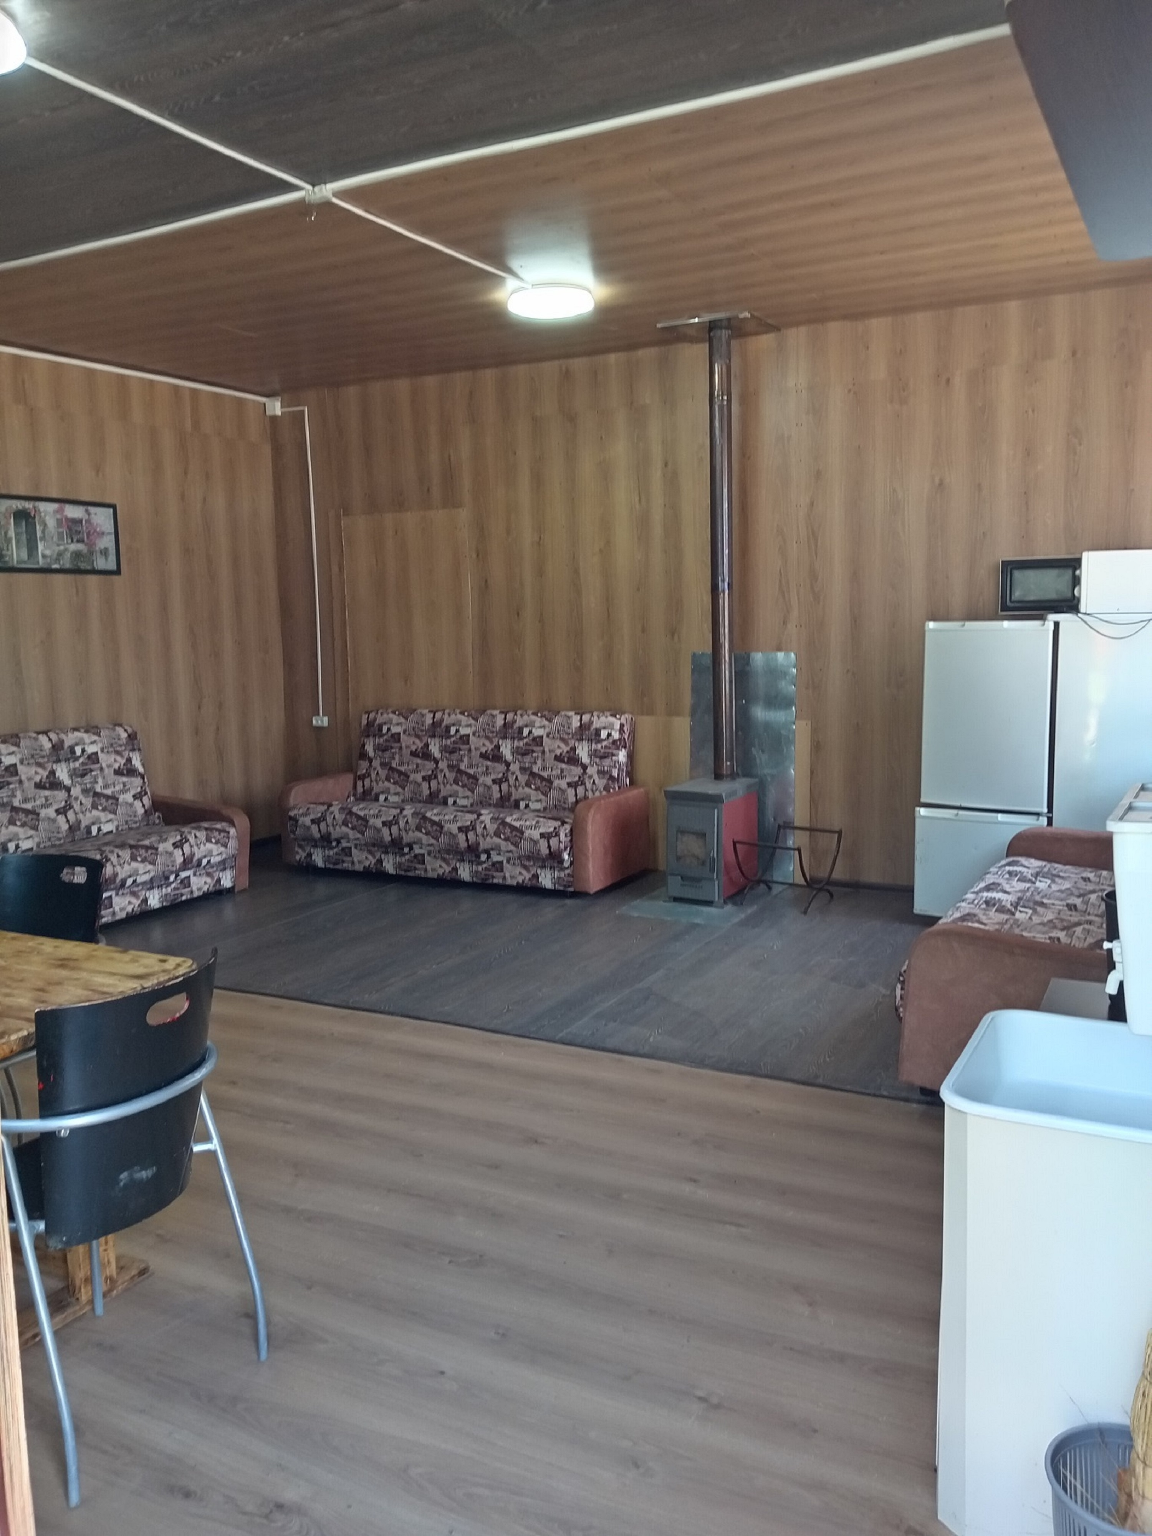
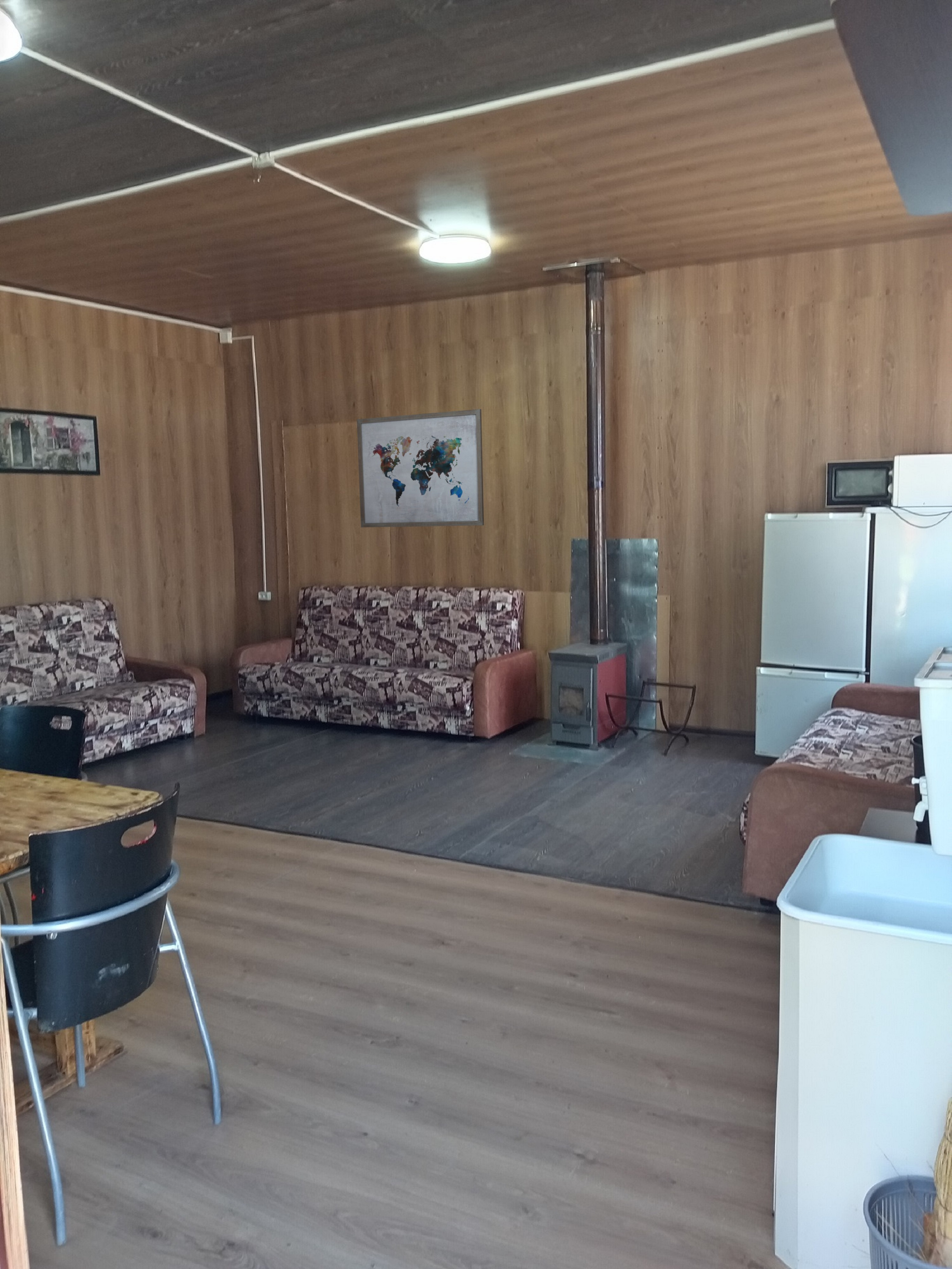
+ wall art [356,409,484,528]
